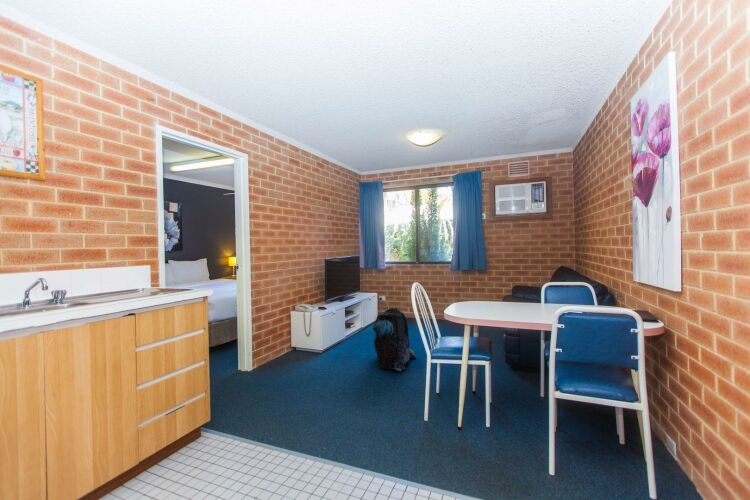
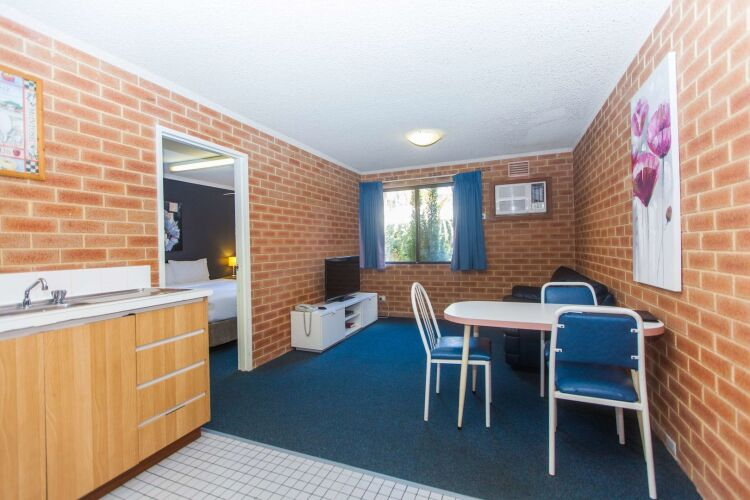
- backpack [372,307,417,372]
